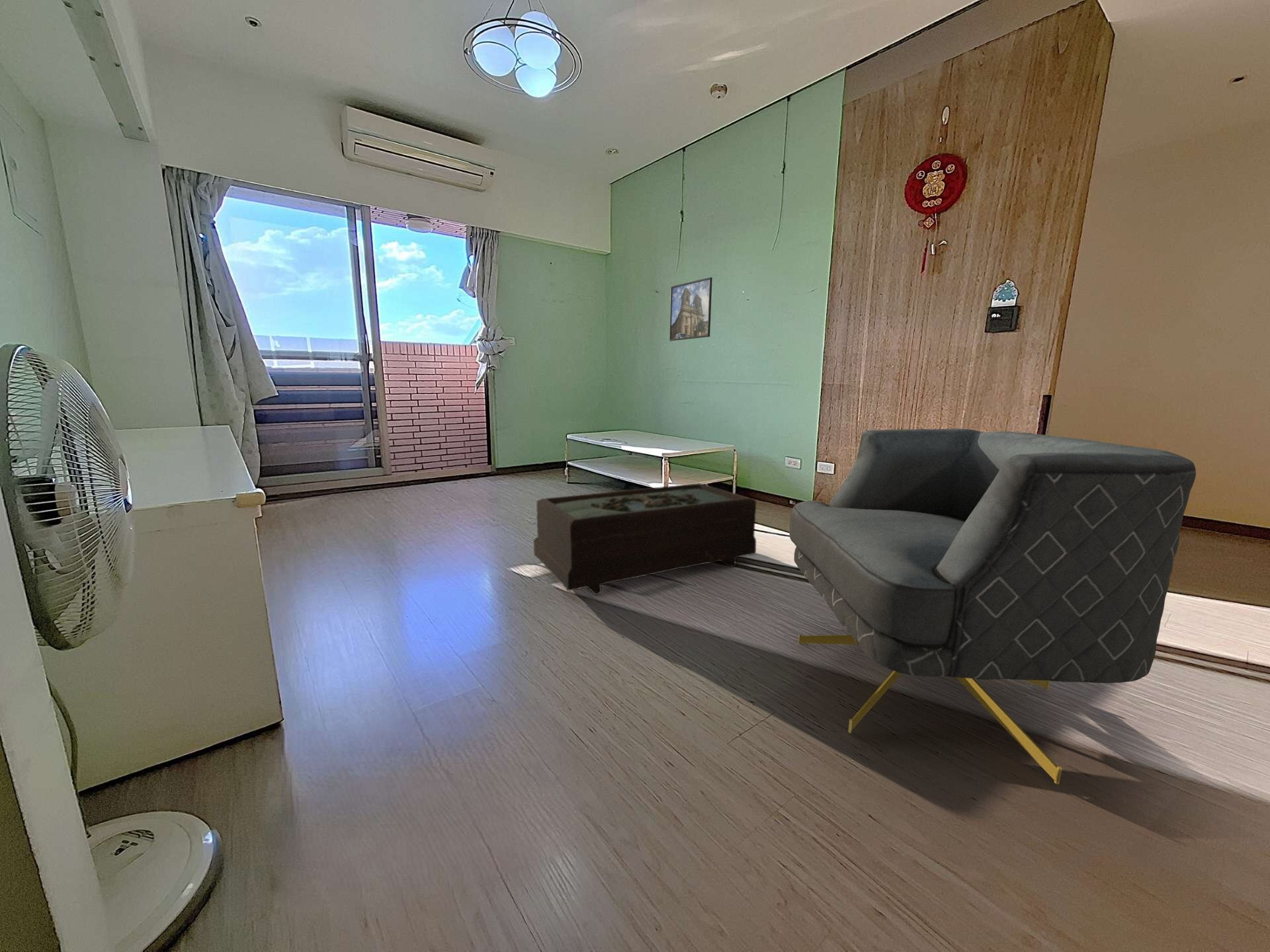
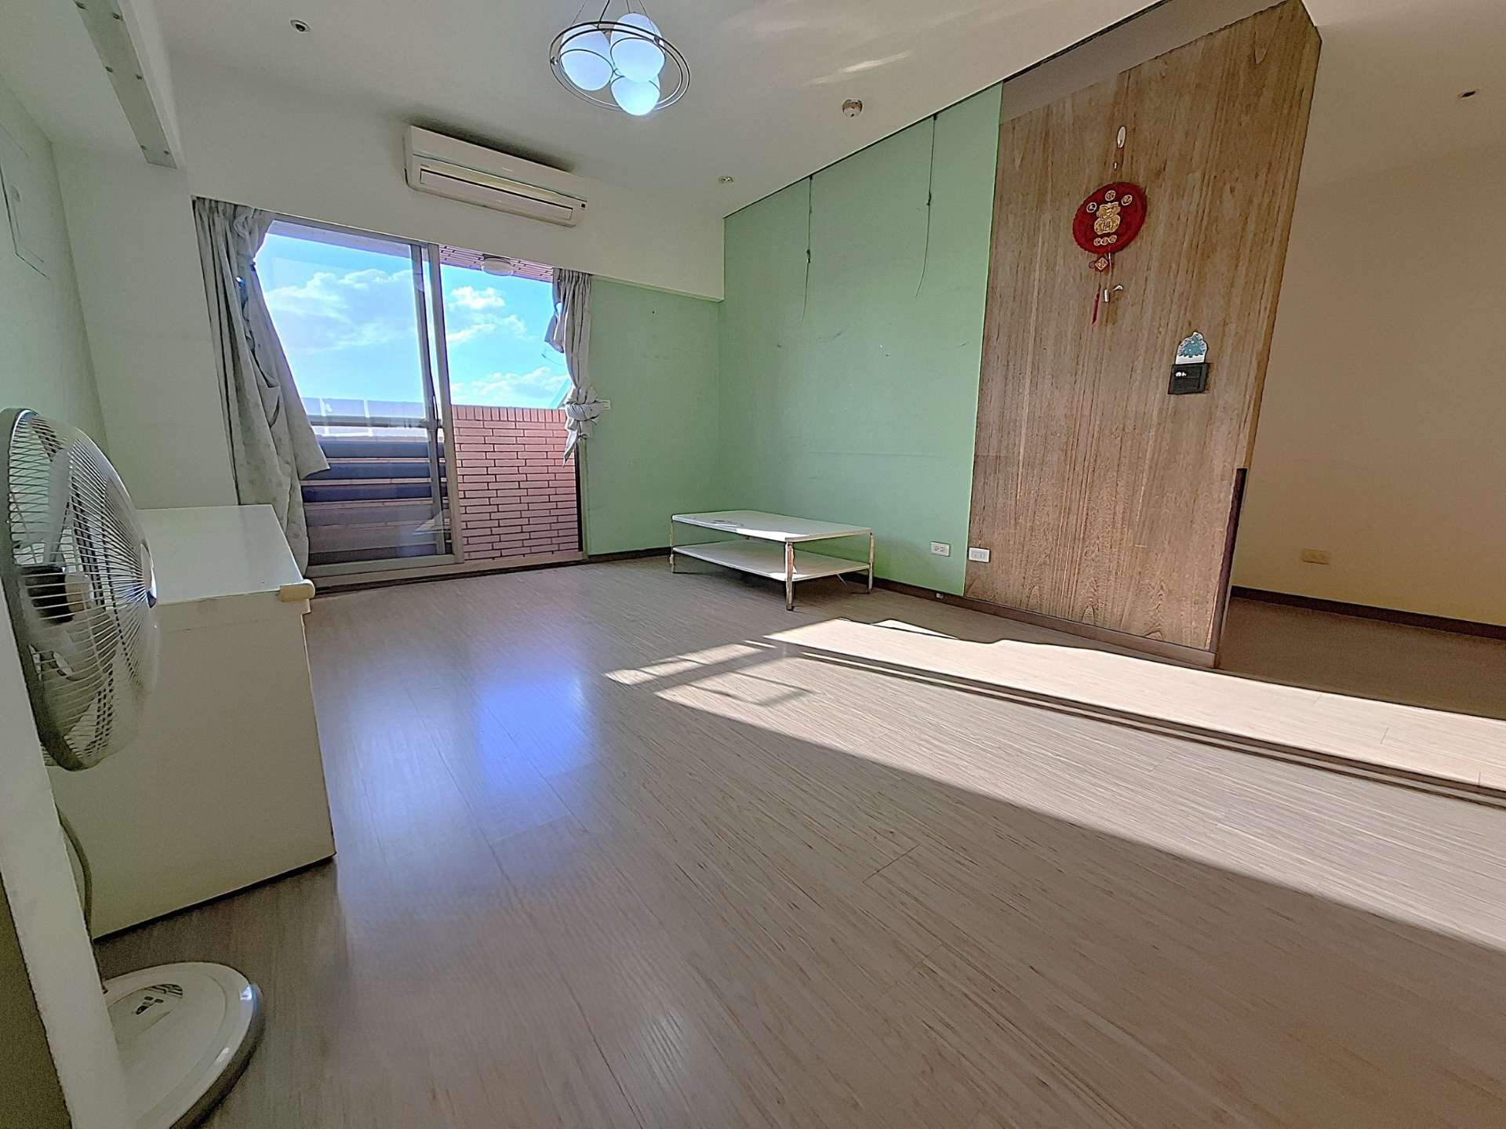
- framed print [669,276,713,342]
- coffee table [532,483,757,596]
- armchair [789,428,1197,785]
